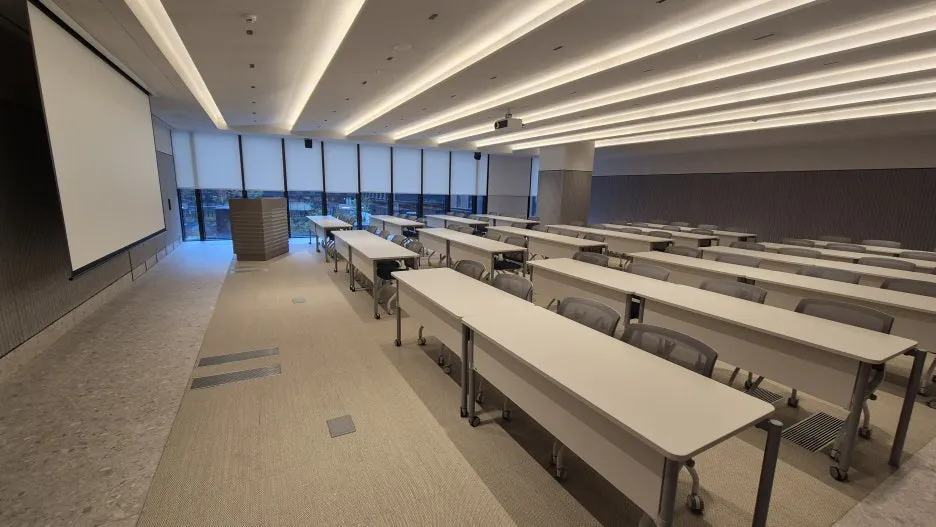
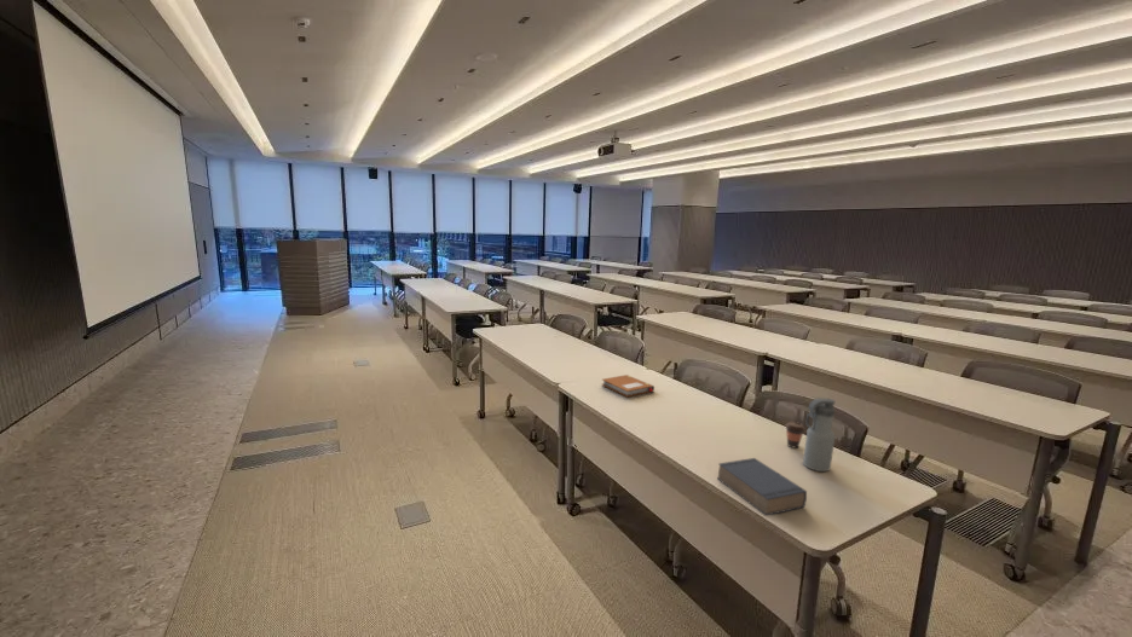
+ notebook [601,373,655,398]
+ coffee cup [785,421,807,450]
+ water bottle [802,398,836,473]
+ book [716,457,808,517]
